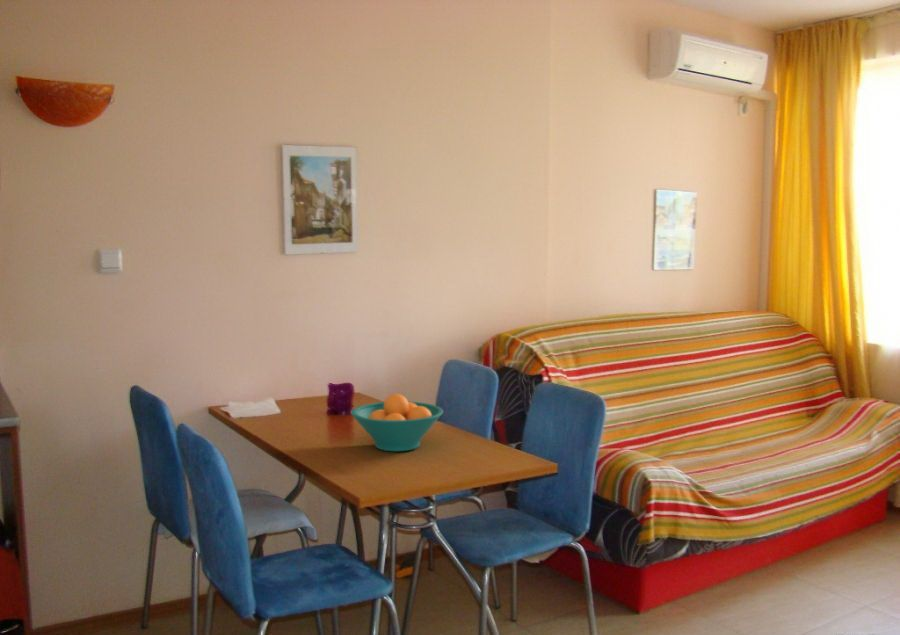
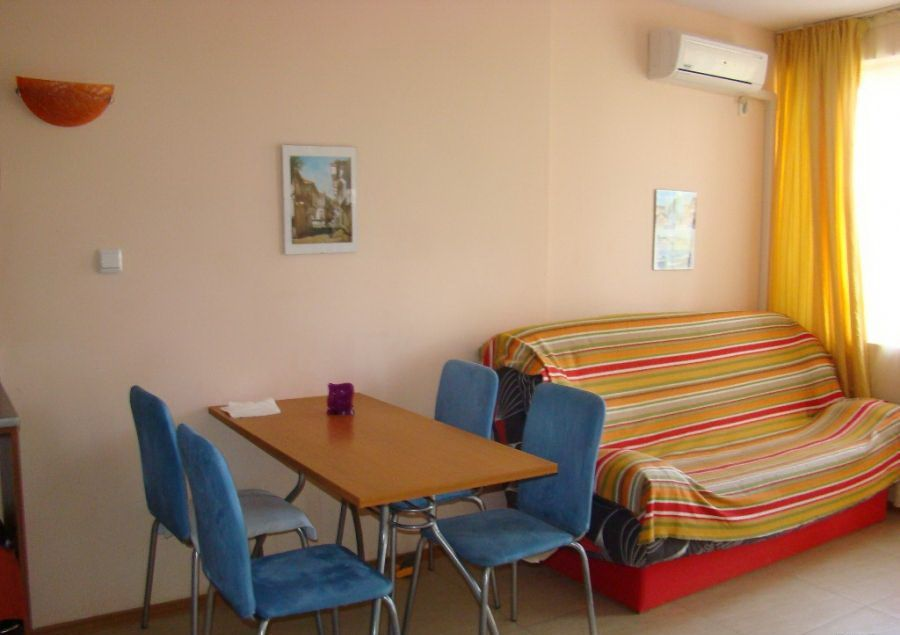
- fruit bowl [350,393,444,453]
